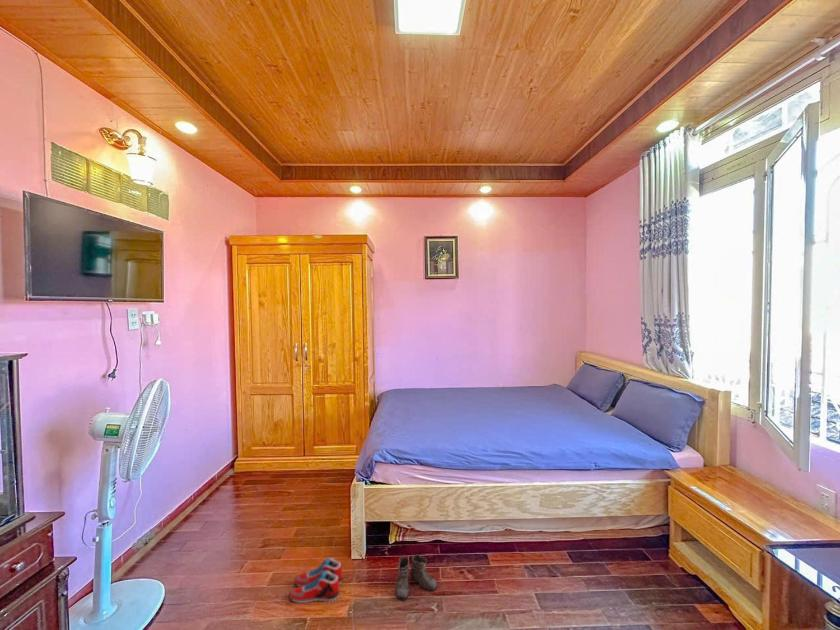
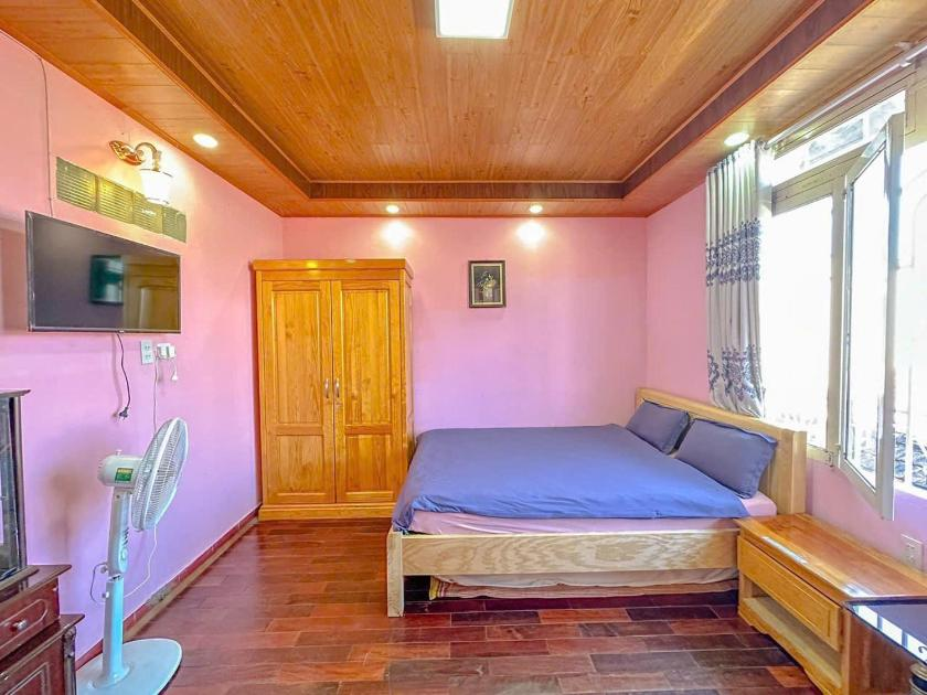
- boots [388,554,438,601]
- shoe [288,557,344,604]
